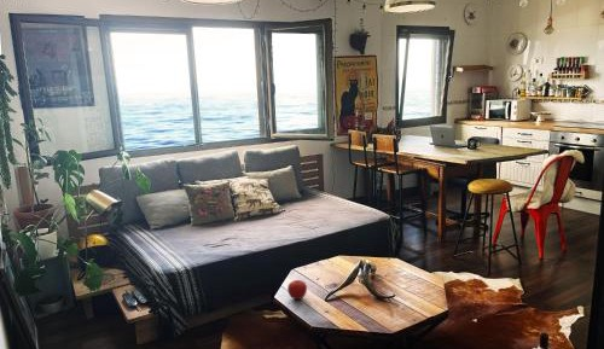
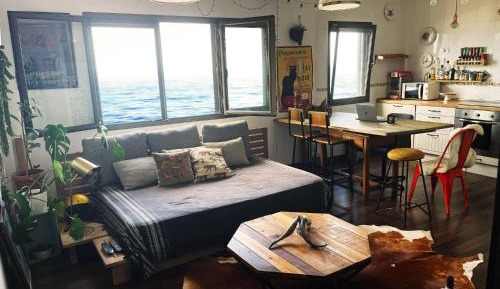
- fruit [286,279,308,301]
